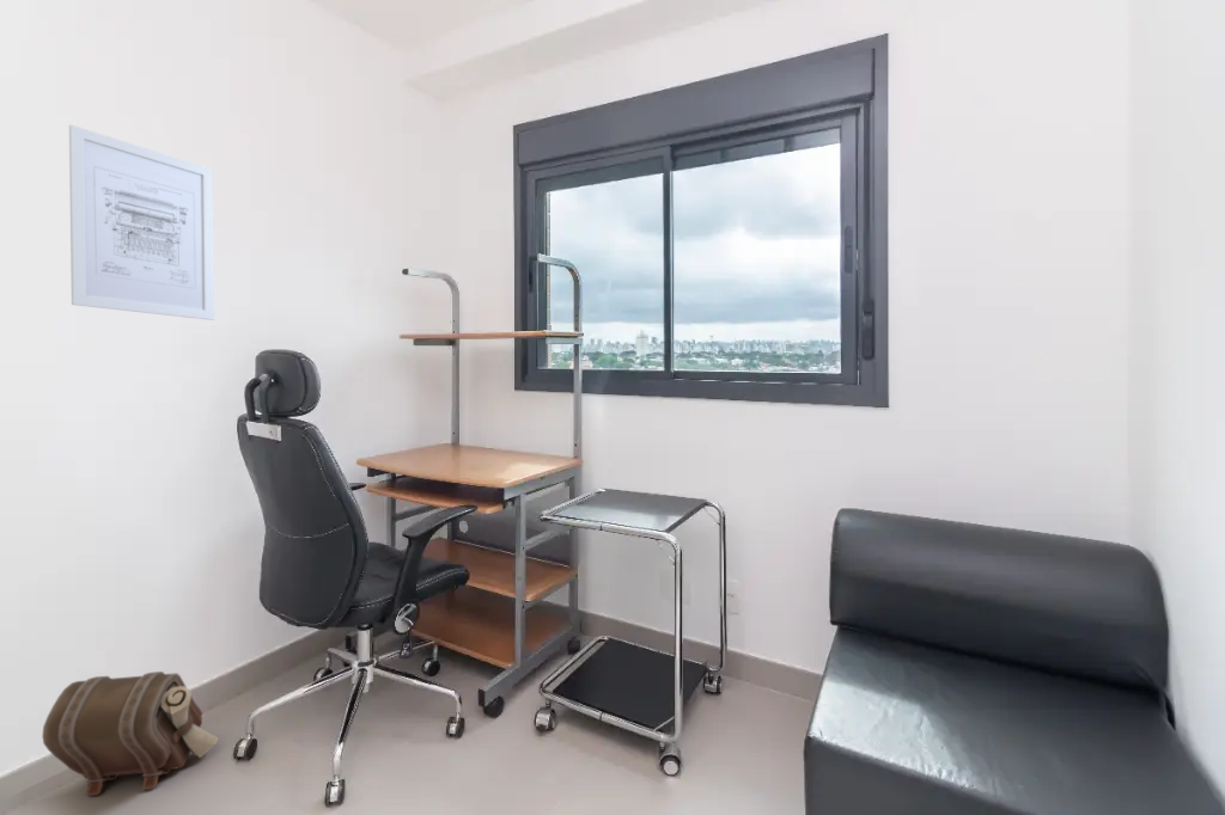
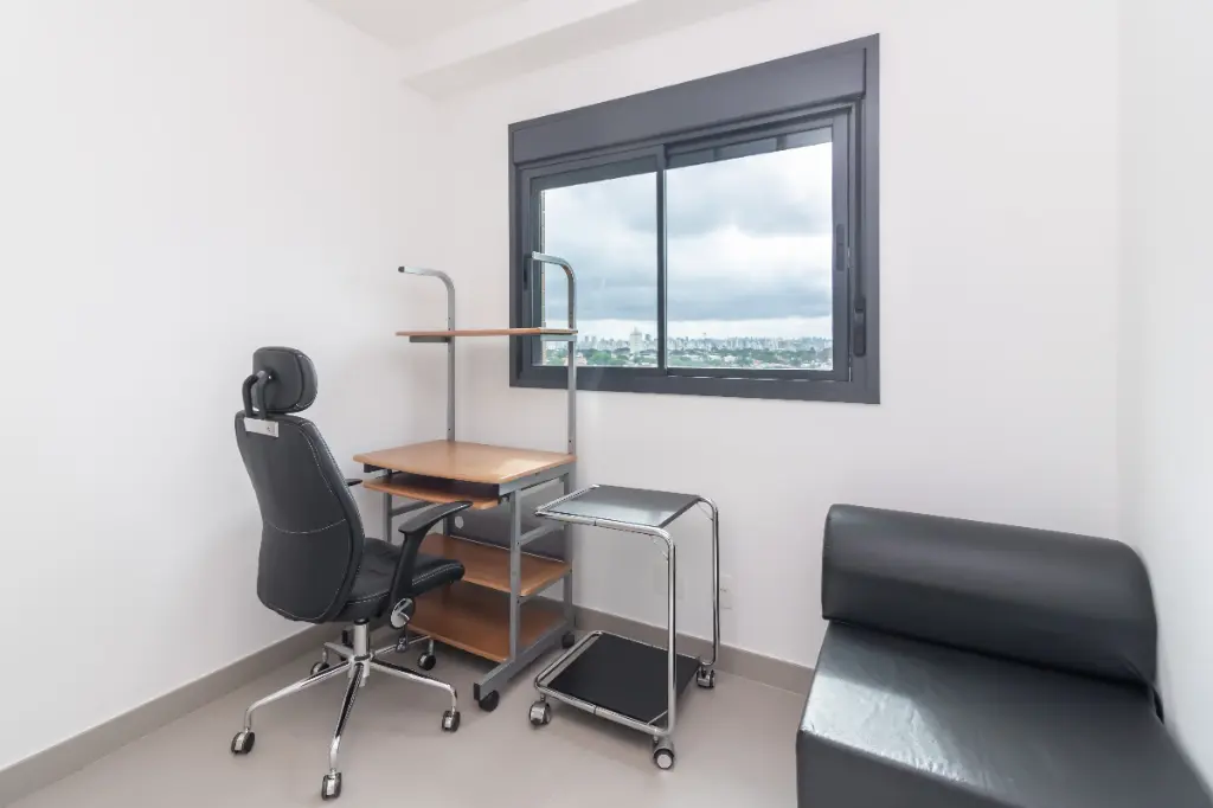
- wall art [68,123,215,321]
- pouch [41,670,219,797]
